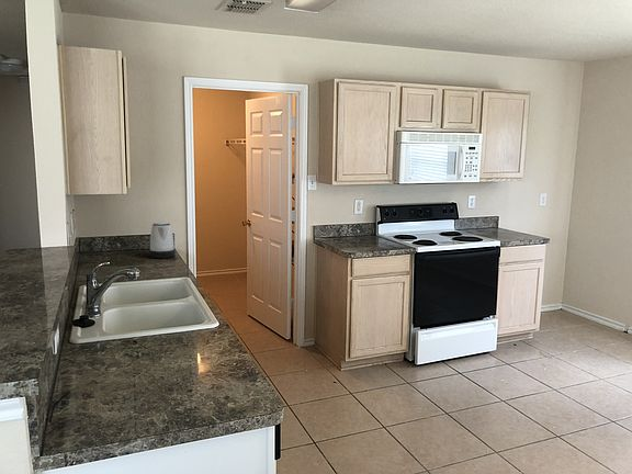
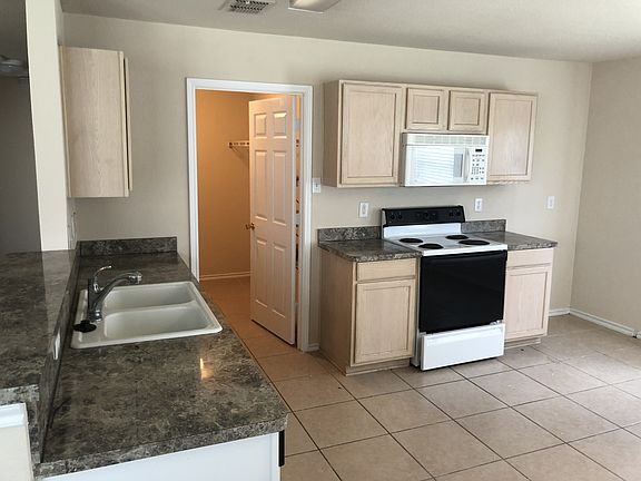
- kettle [149,222,176,259]
